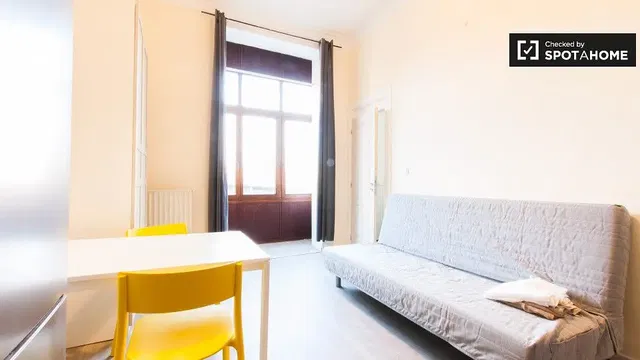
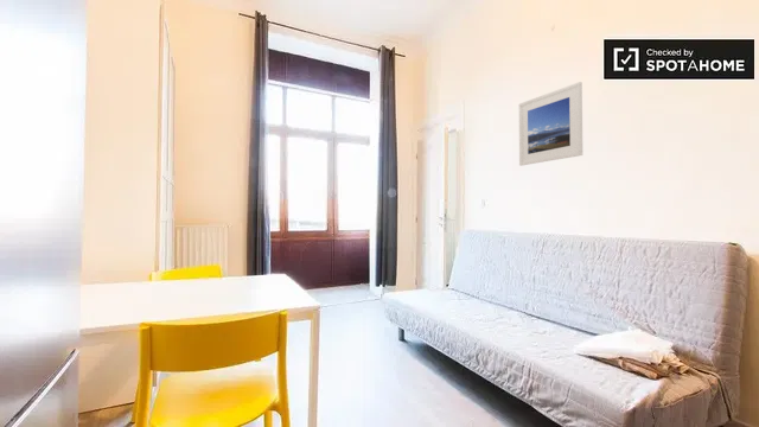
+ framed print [518,81,583,167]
